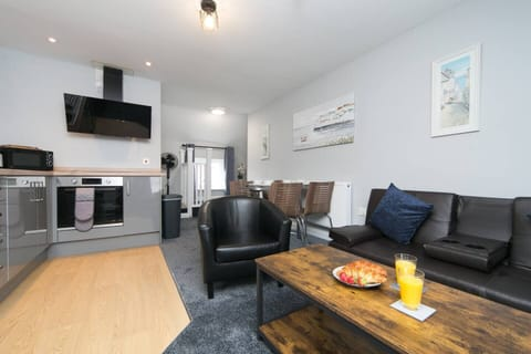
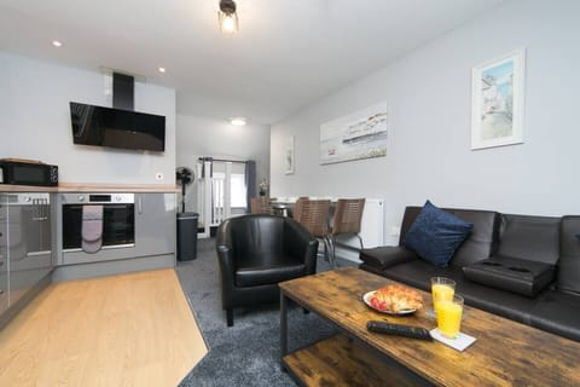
+ remote control [365,318,435,342]
